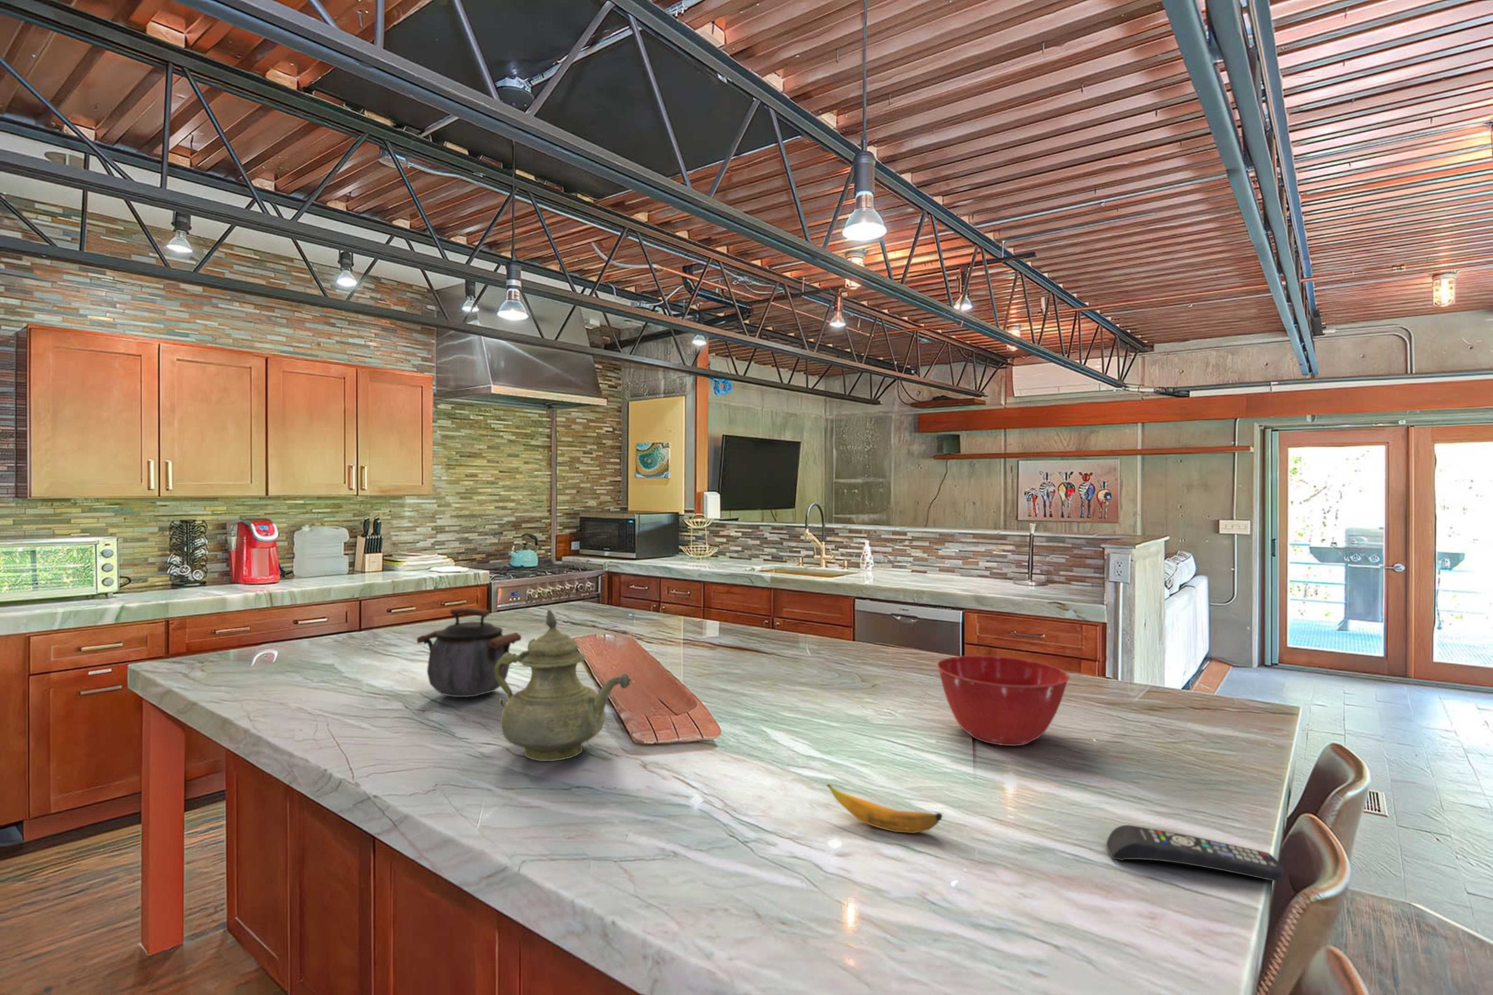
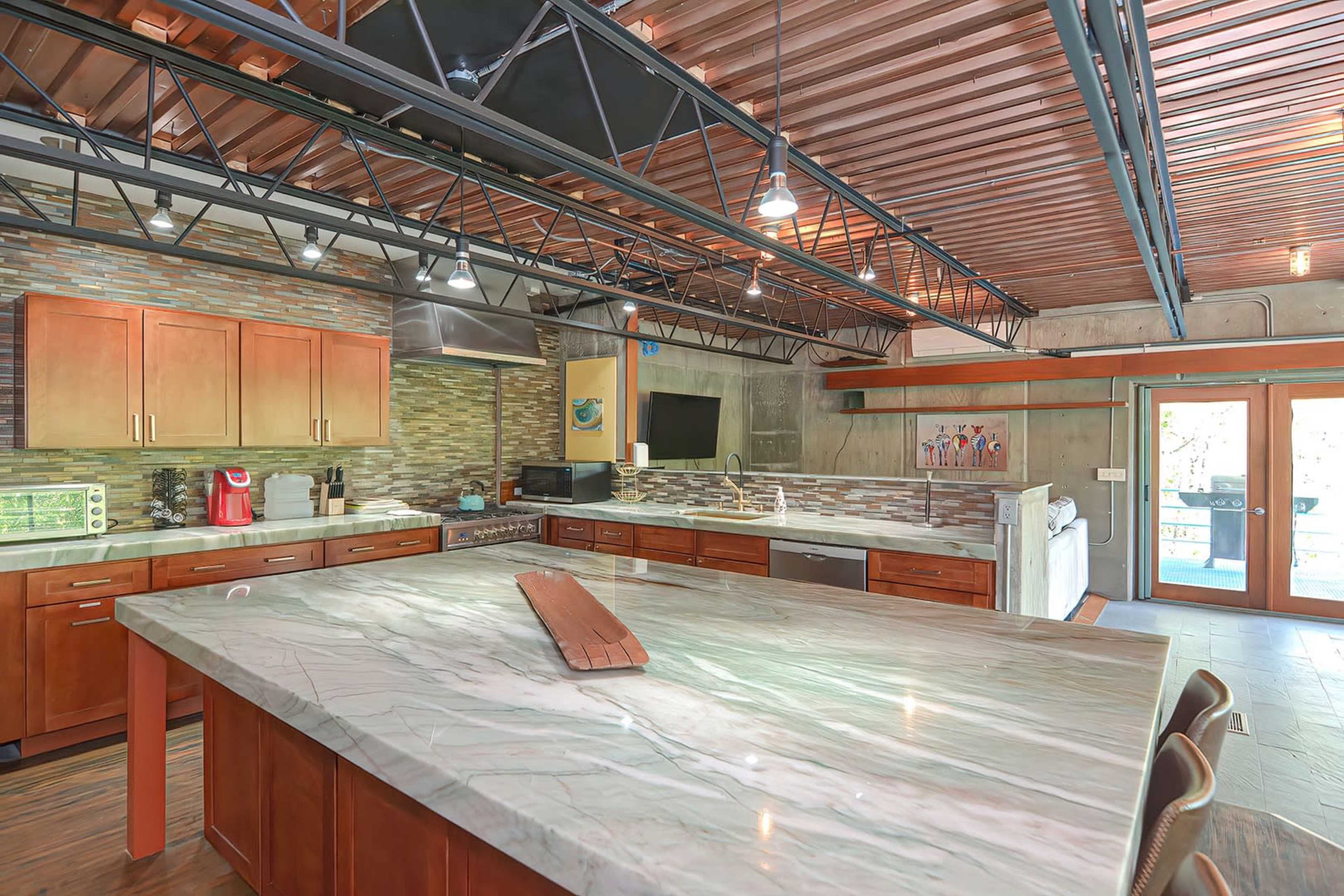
- kettle [417,607,522,697]
- remote control [1105,825,1285,881]
- mixing bowl [936,655,1070,746]
- banana [826,784,943,833]
- teapot [495,609,632,762]
